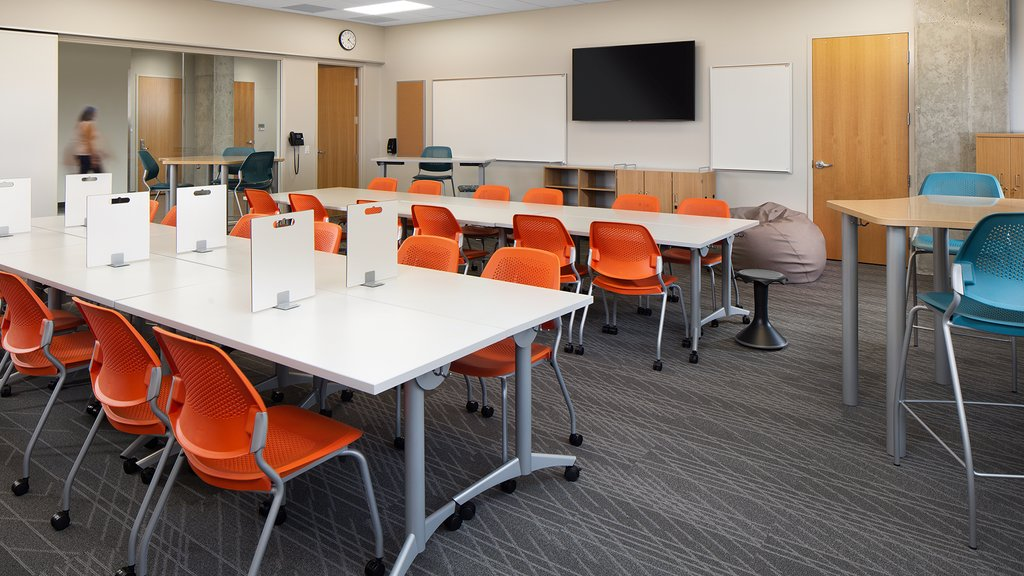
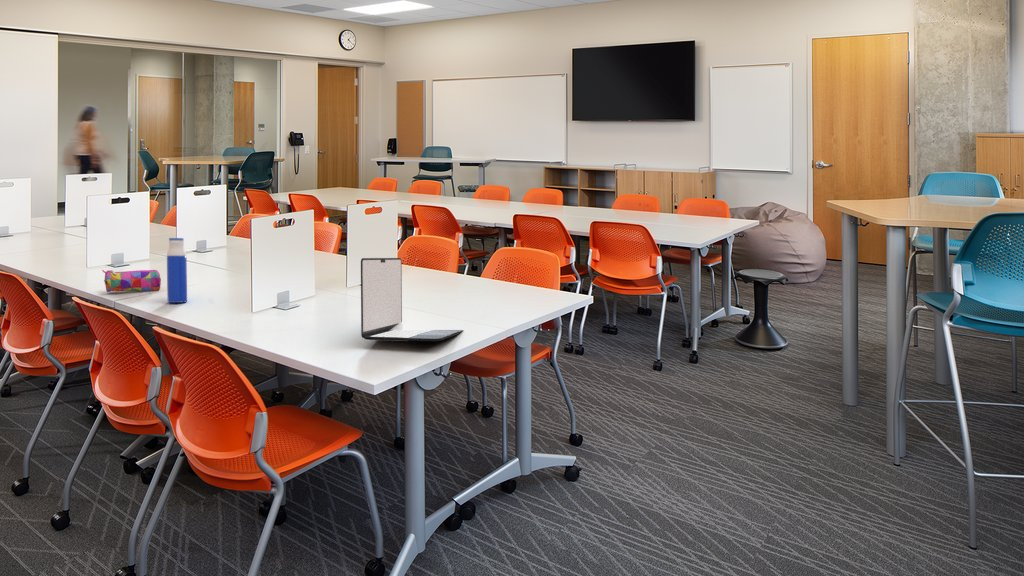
+ water bottle [166,237,188,304]
+ laptop [360,257,465,342]
+ pencil case [101,269,162,293]
